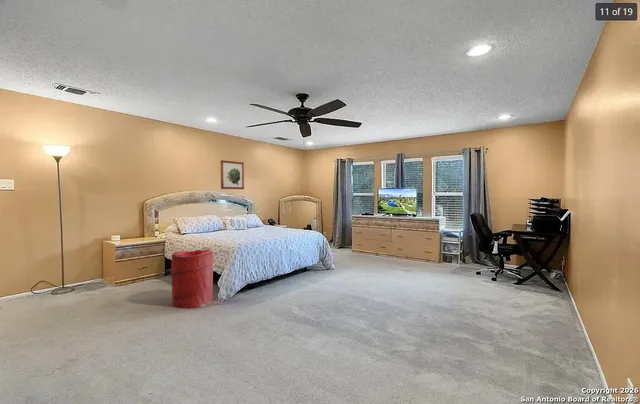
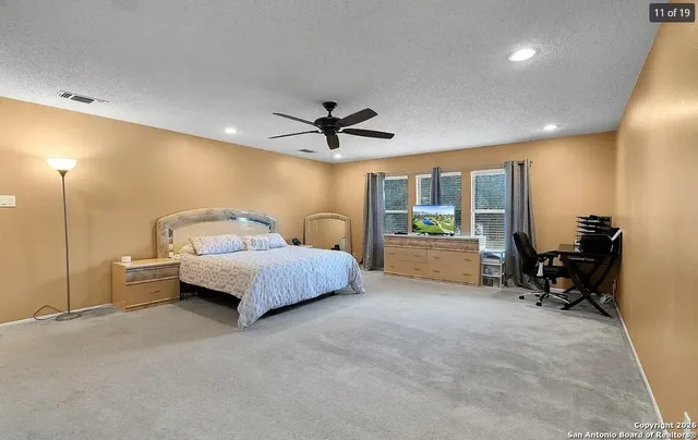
- laundry hamper [170,248,214,310]
- wall art [219,159,245,190]
